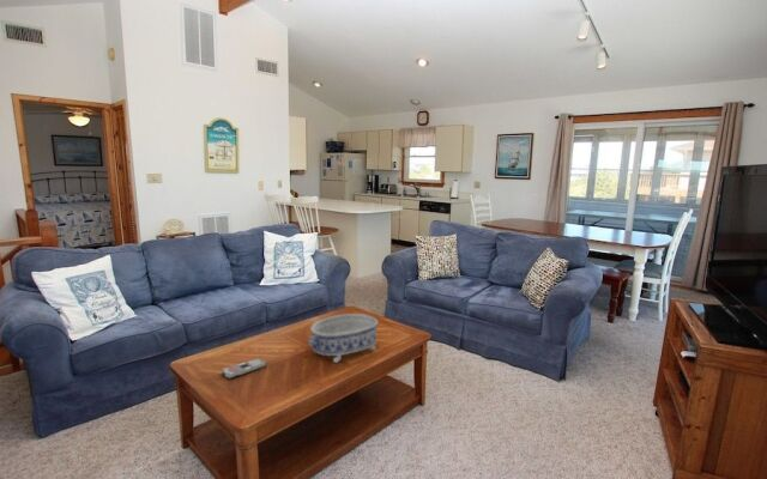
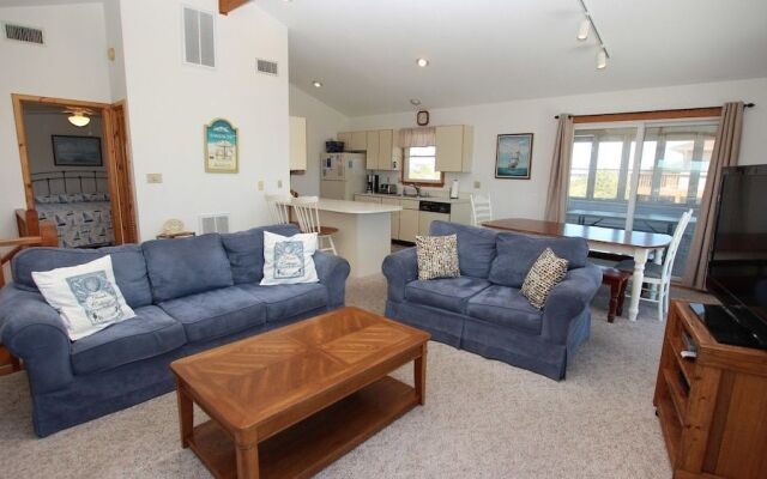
- remote control [221,358,267,380]
- decorative bowl [307,313,379,364]
